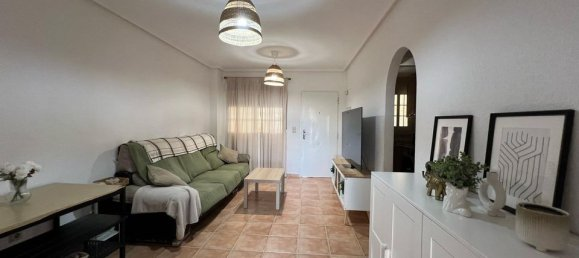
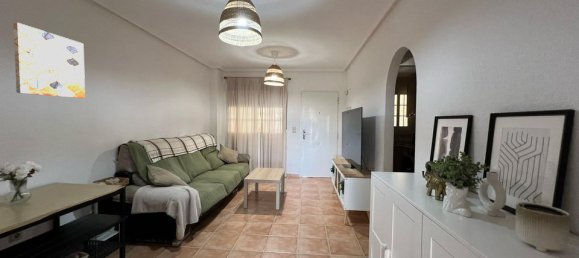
+ wall art [13,22,86,99]
